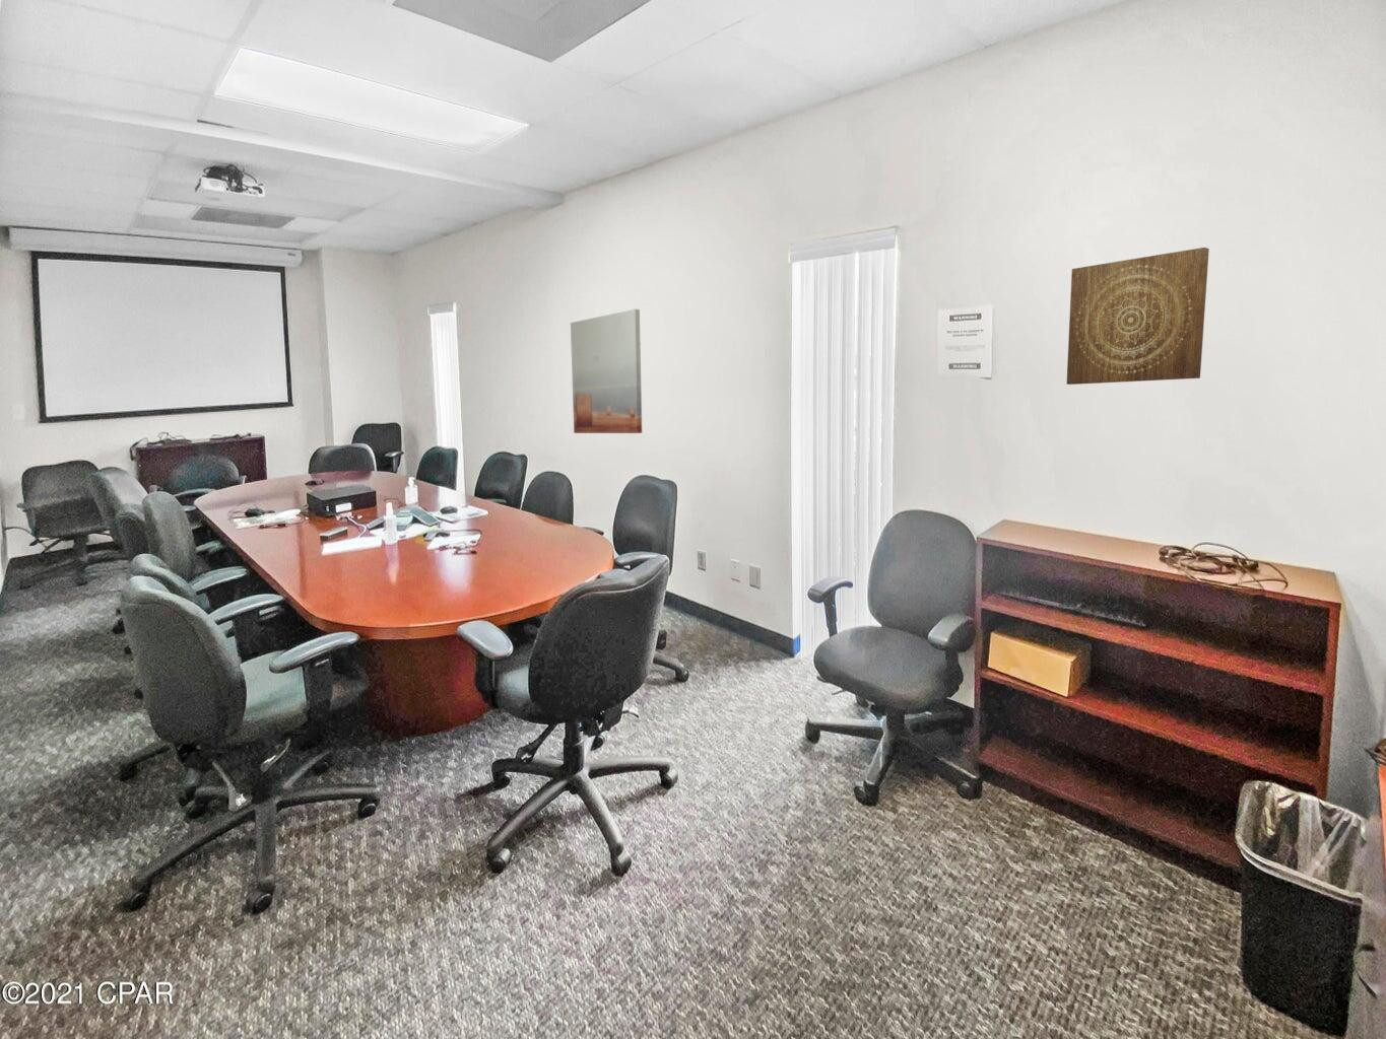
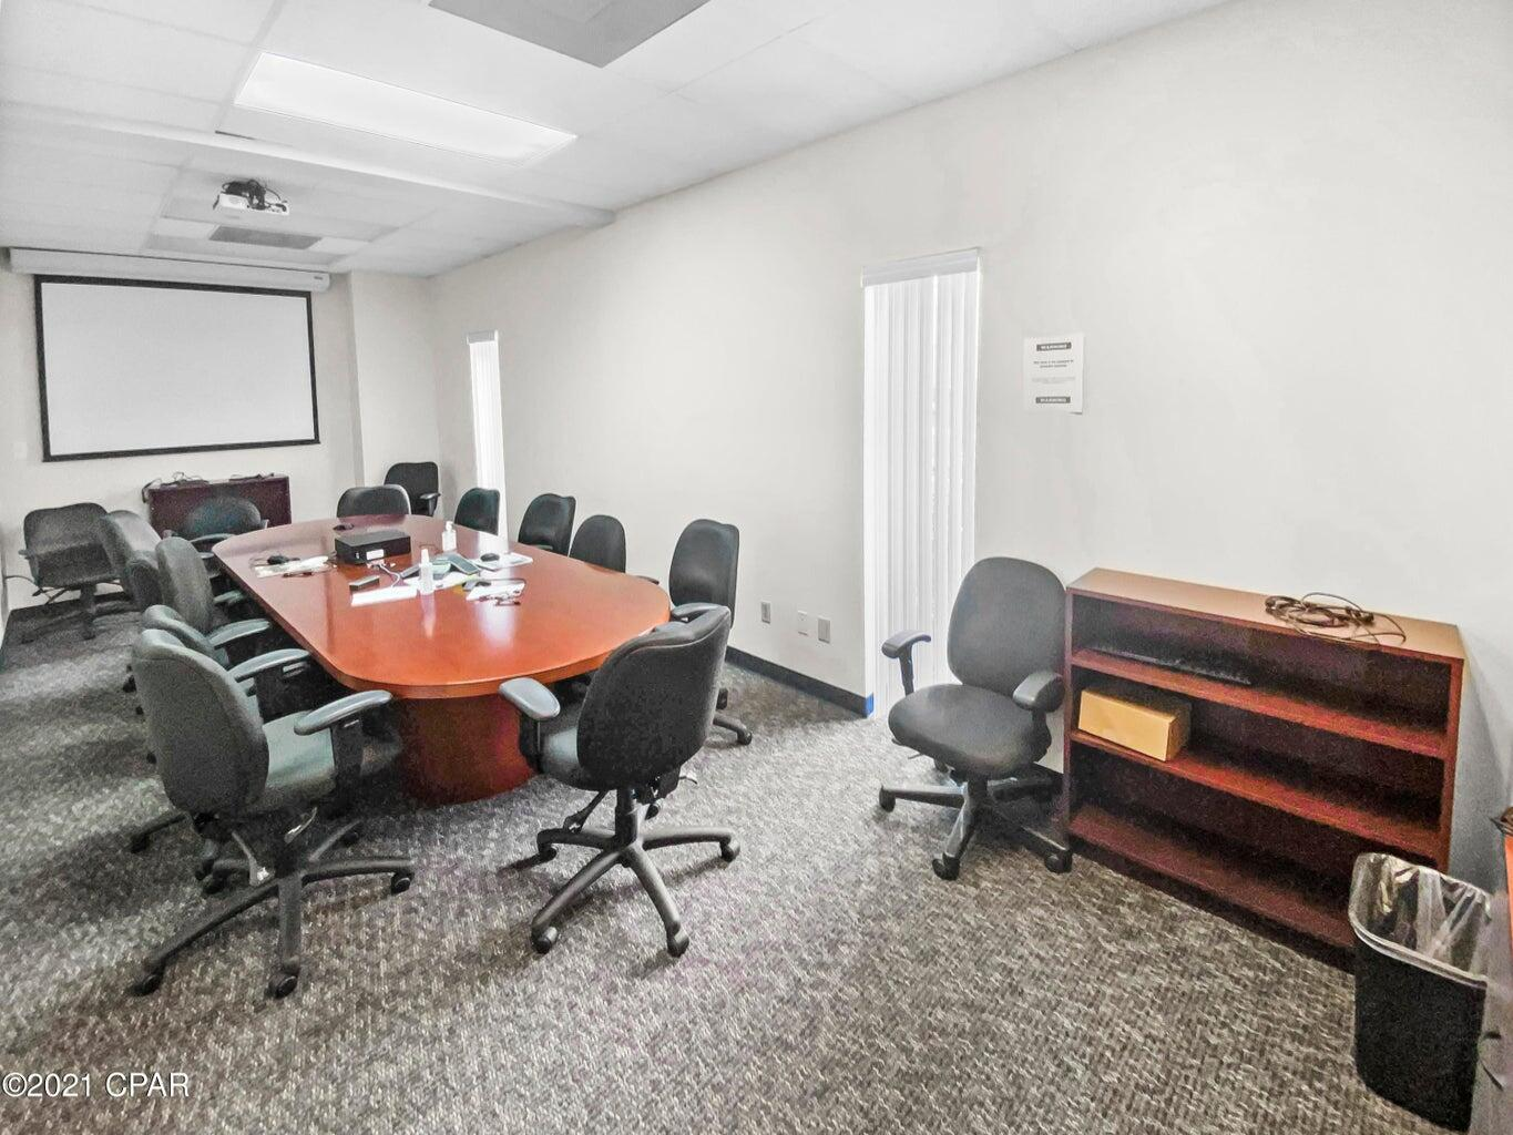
- wall art [570,309,642,434]
- wall art [1065,247,1210,385]
